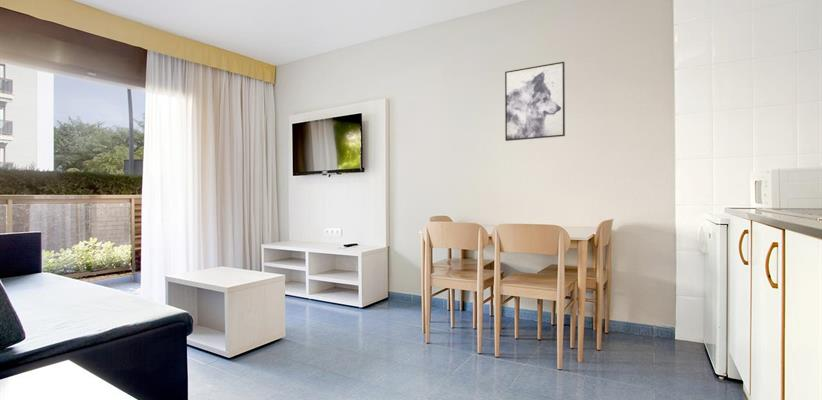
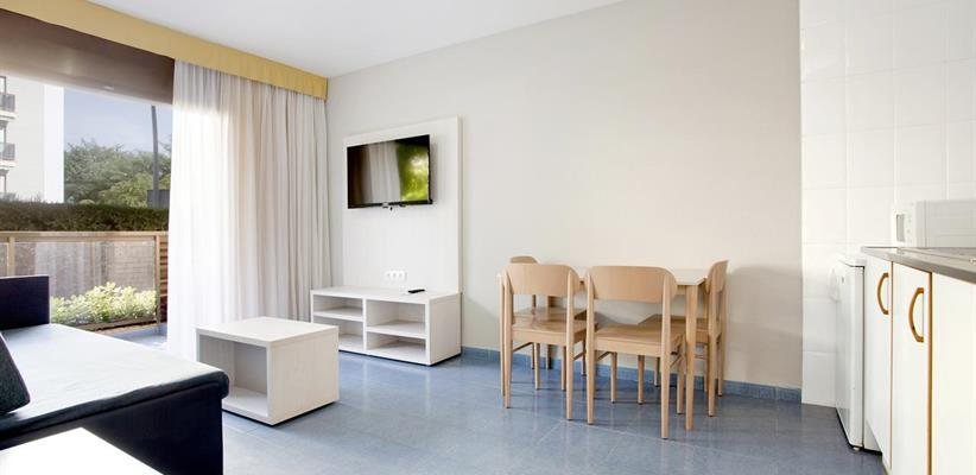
- wall art [504,61,566,142]
